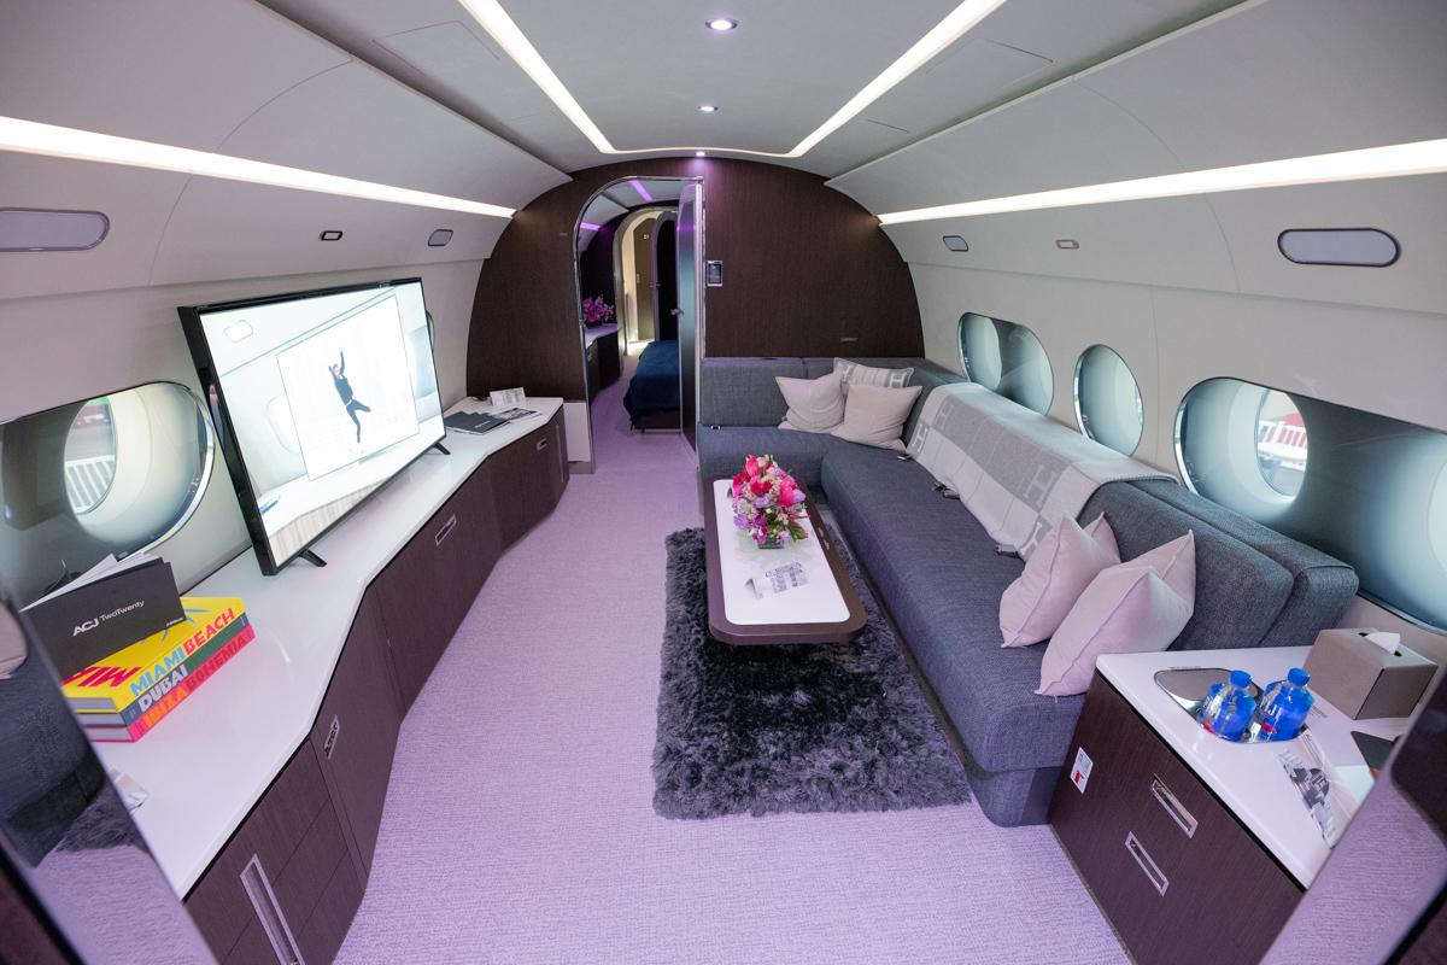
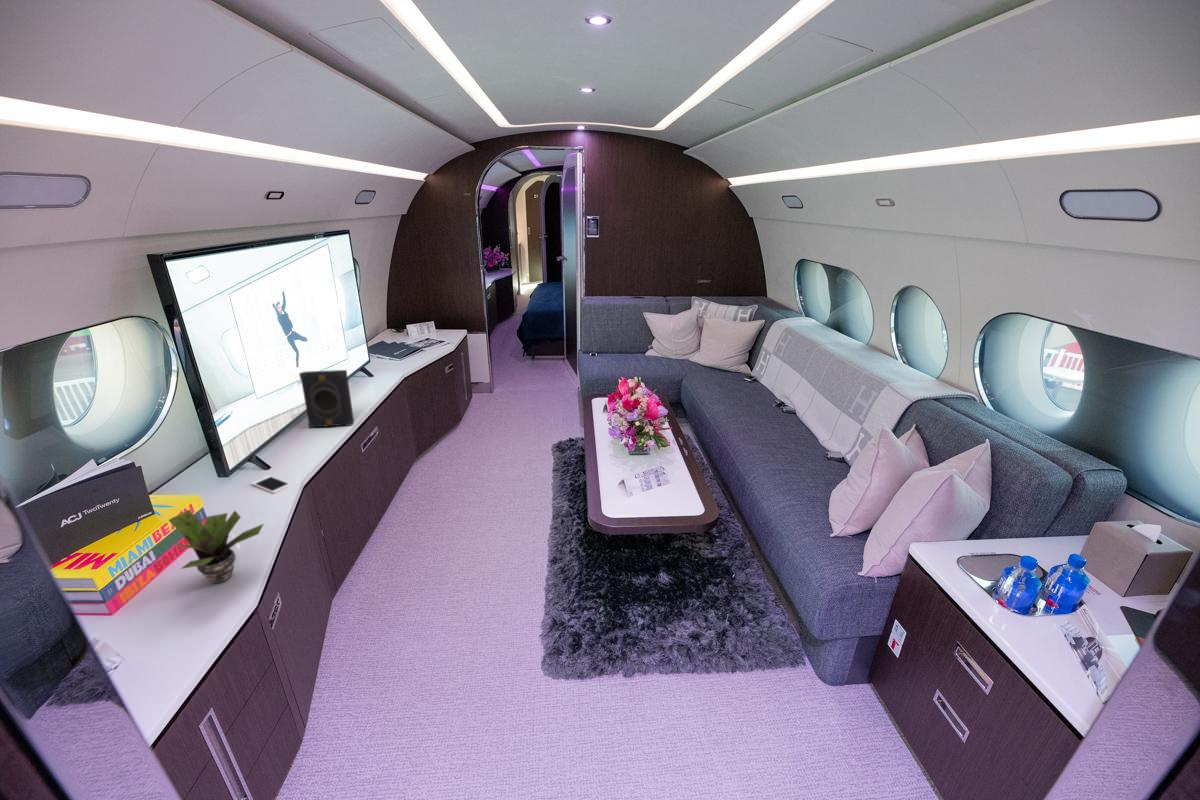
+ cell phone [250,474,292,494]
+ speaker [298,369,355,429]
+ potted plant [167,509,265,584]
